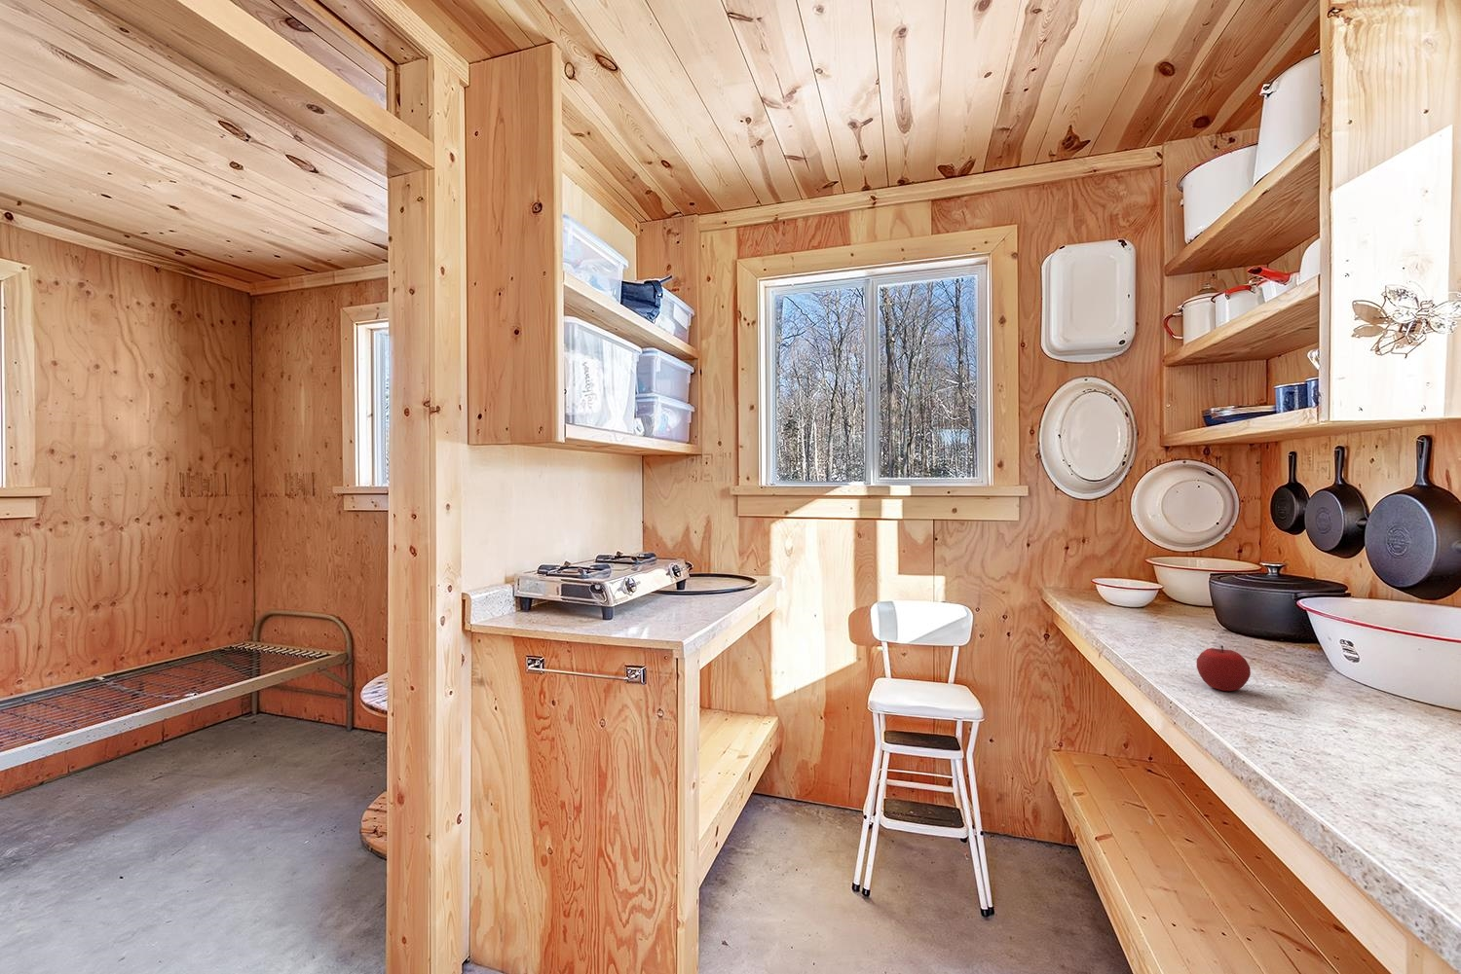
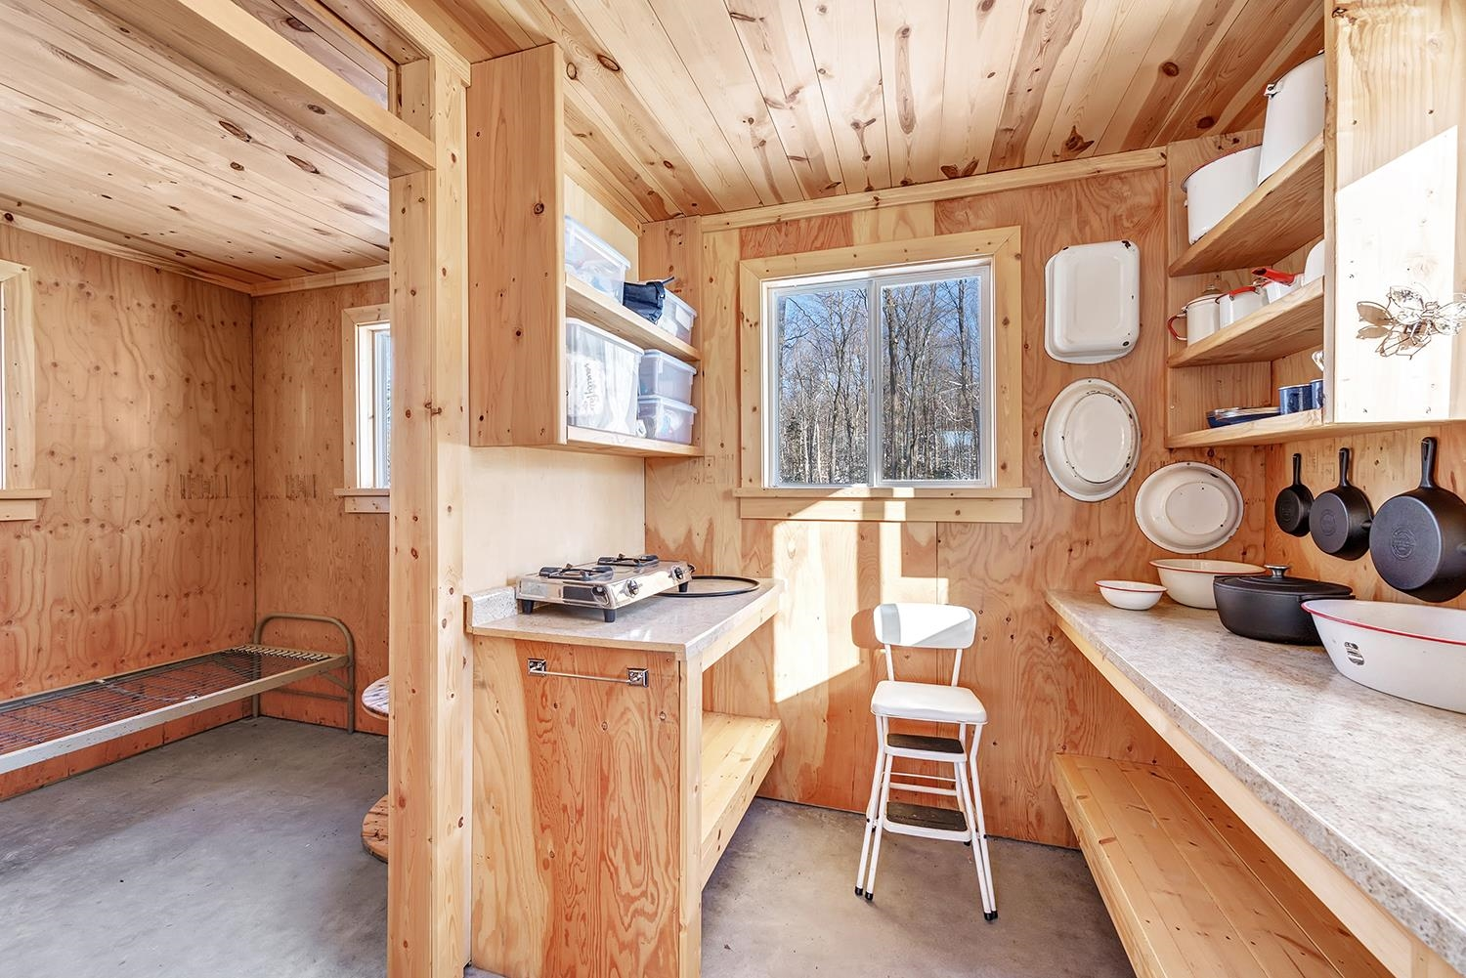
- apple [1196,645,1252,691]
